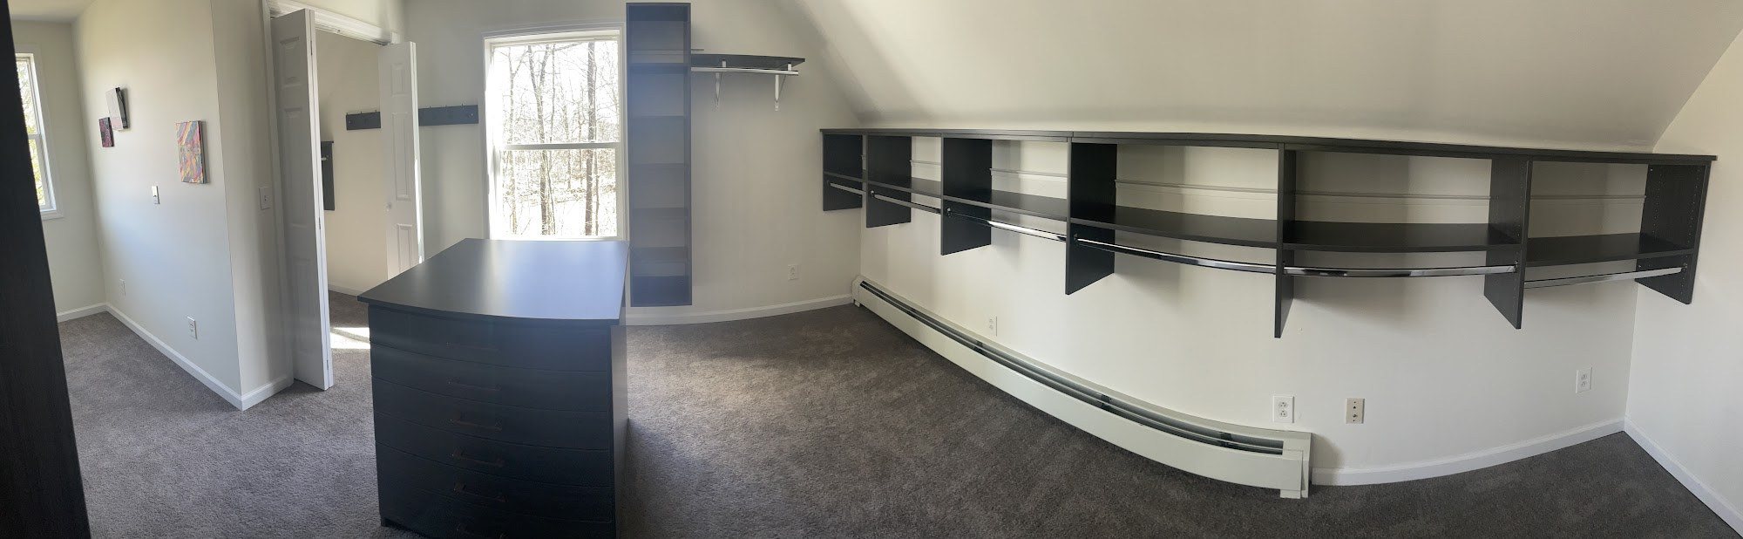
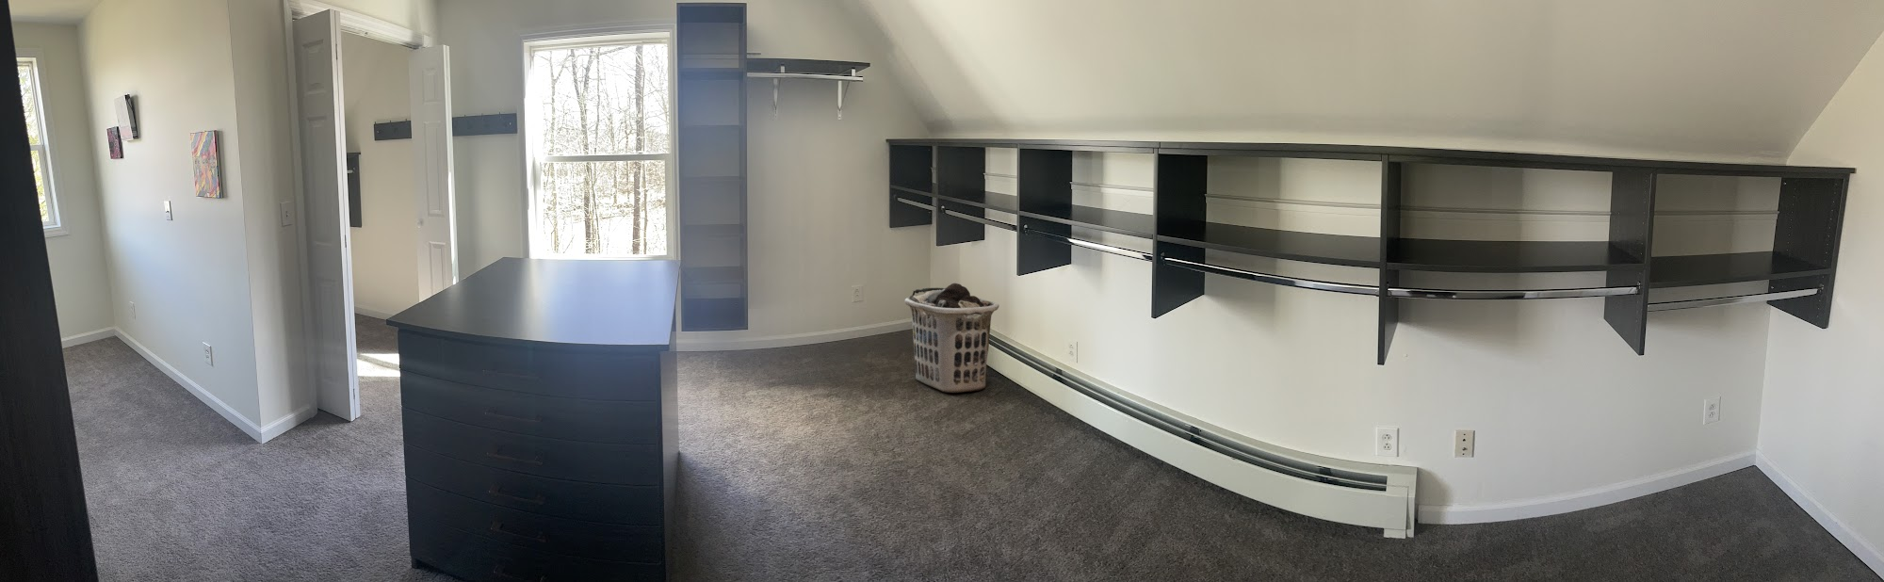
+ clothes hamper [904,282,1000,394]
